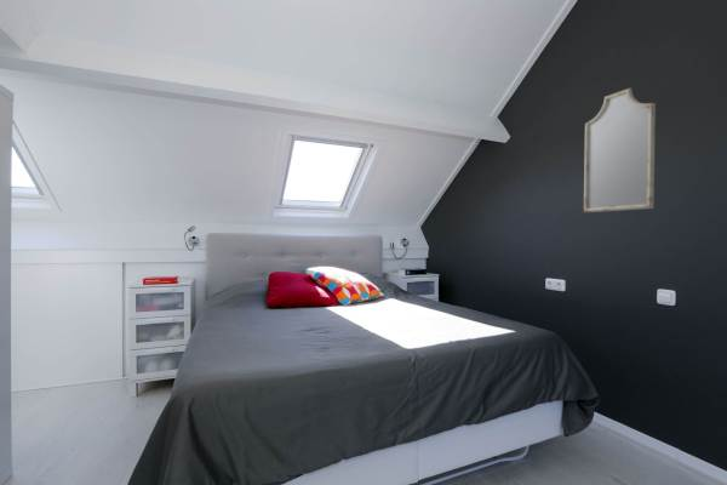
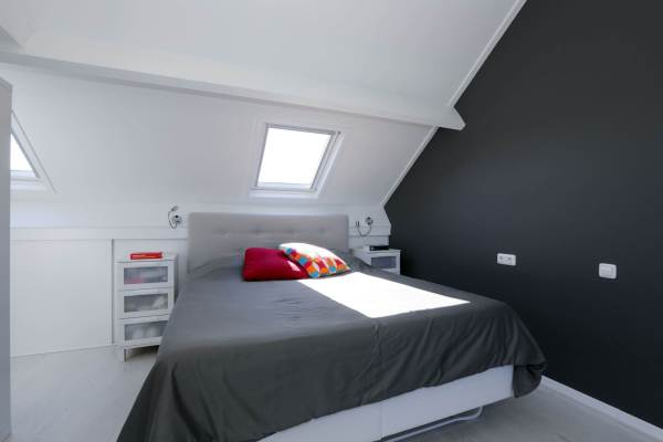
- home mirror [583,87,657,213]
